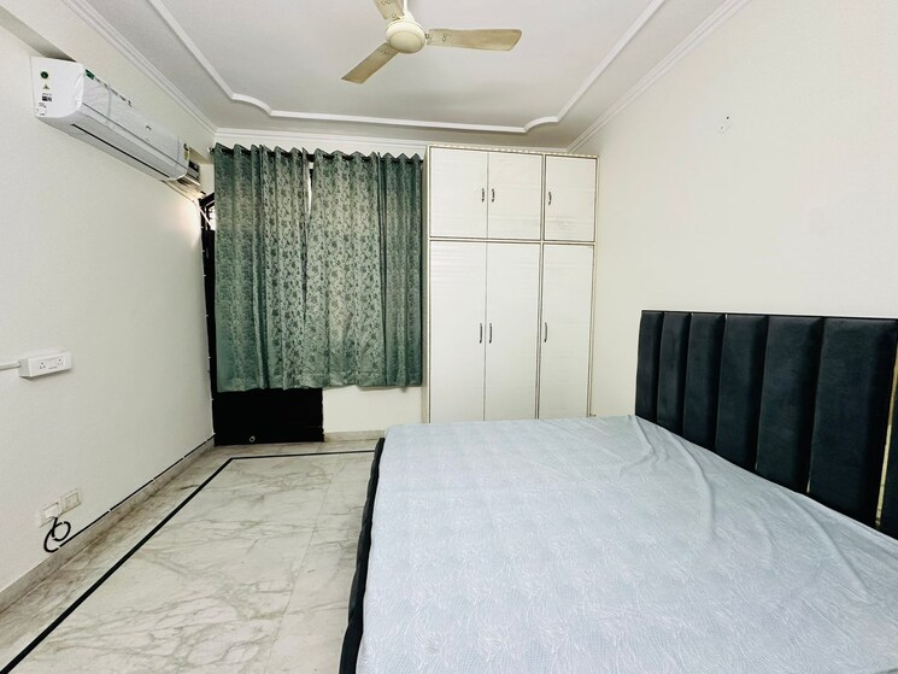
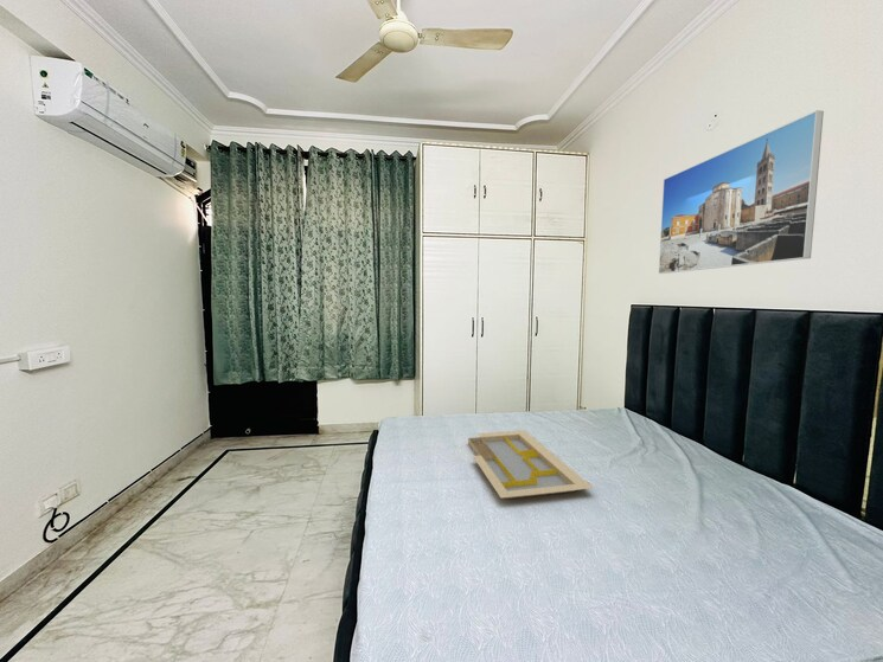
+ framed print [658,109,825,275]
+ serving tray [467,429,595,500]
